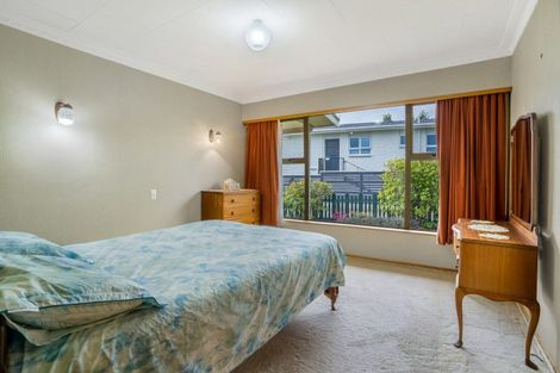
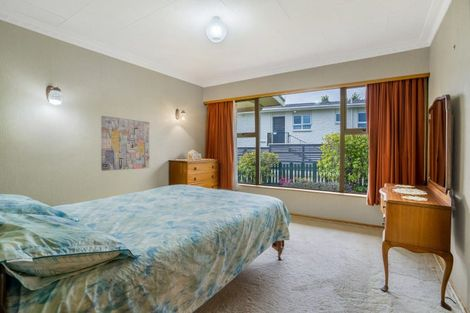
+ wall art [100,115,150,172]
